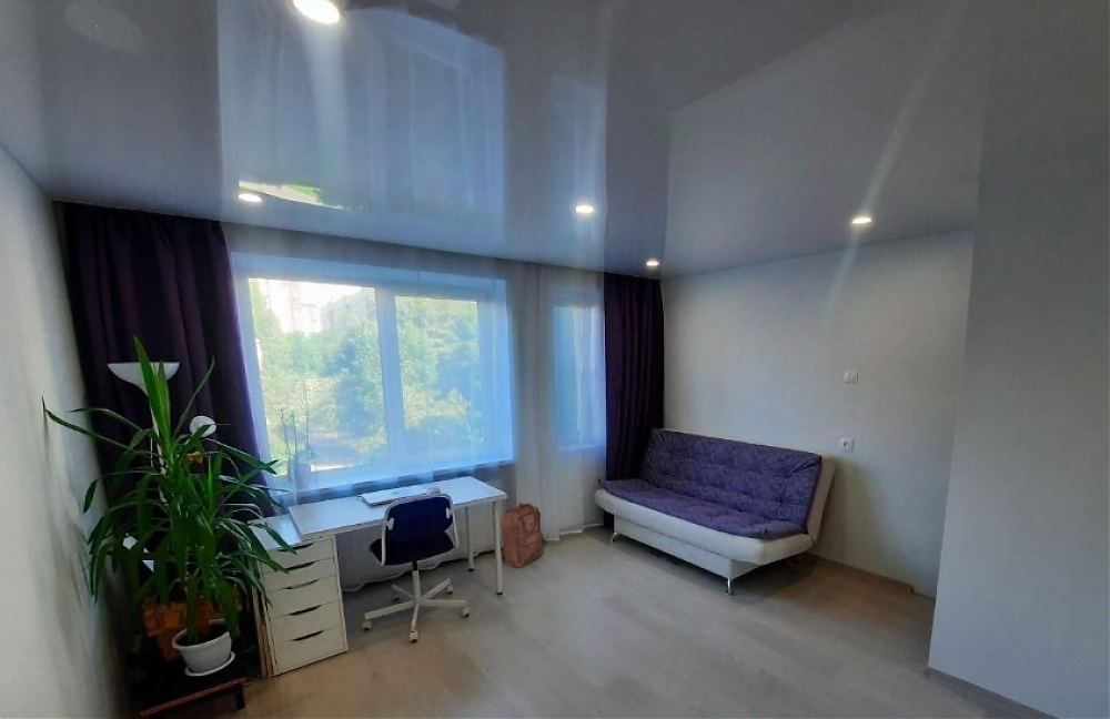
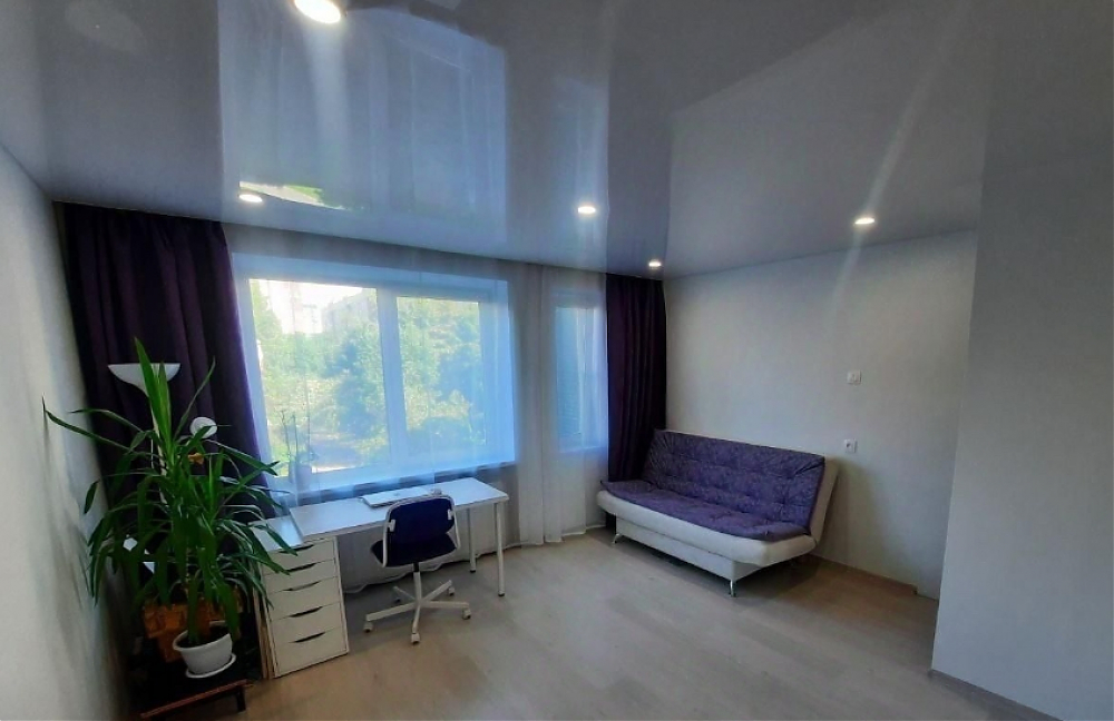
- backpack [500,502,543,569]
